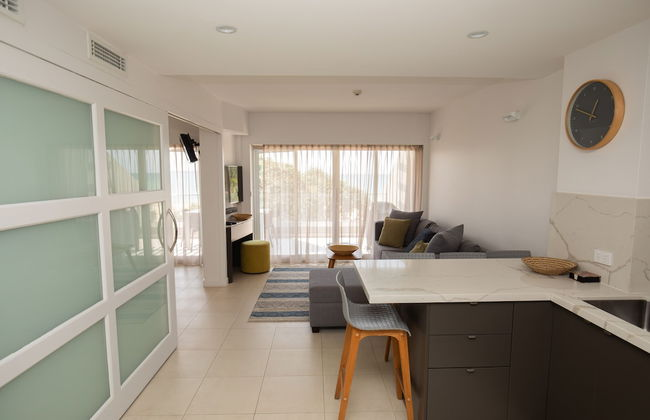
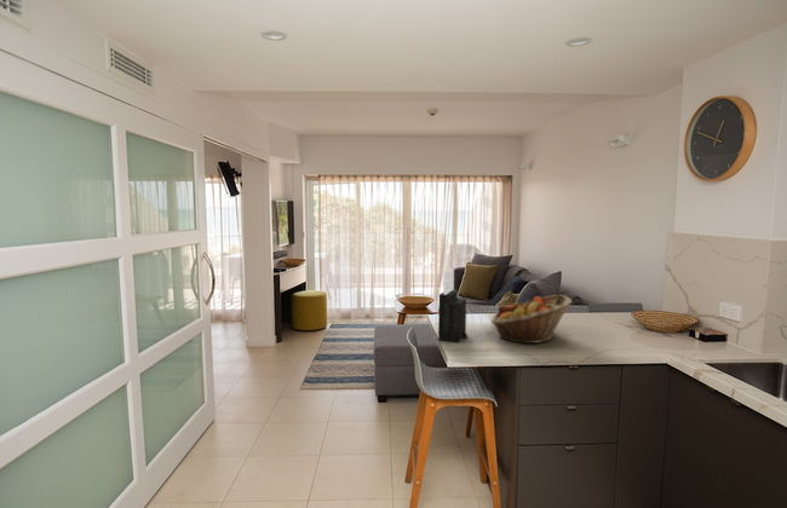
+ knife block [437,267,469,344]
+ fruit basket [490,294,574,345]
